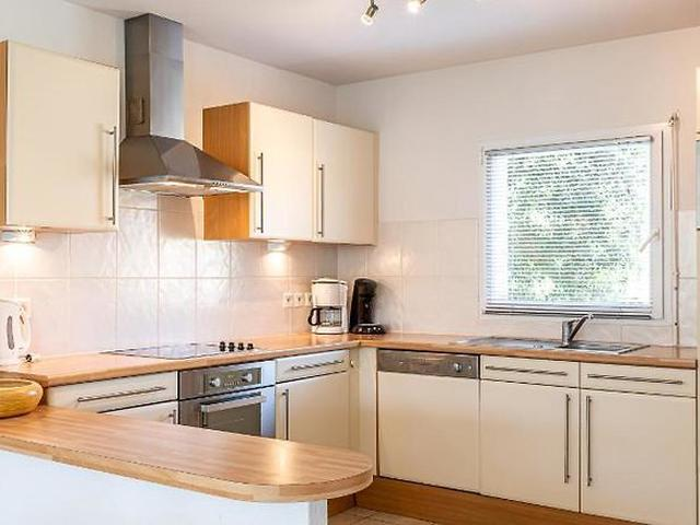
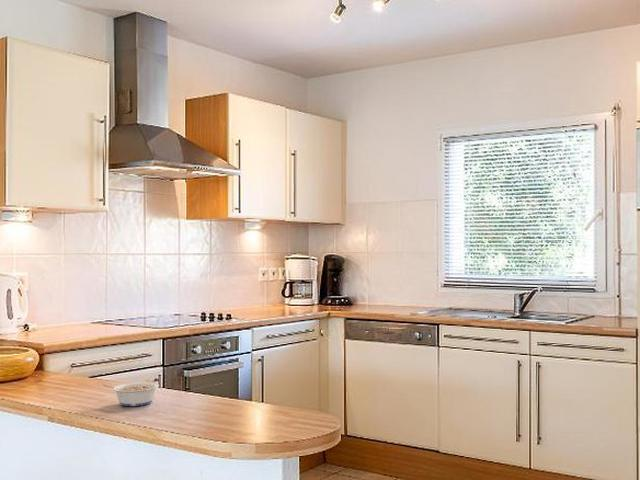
+ legume [102,381,160,407]
